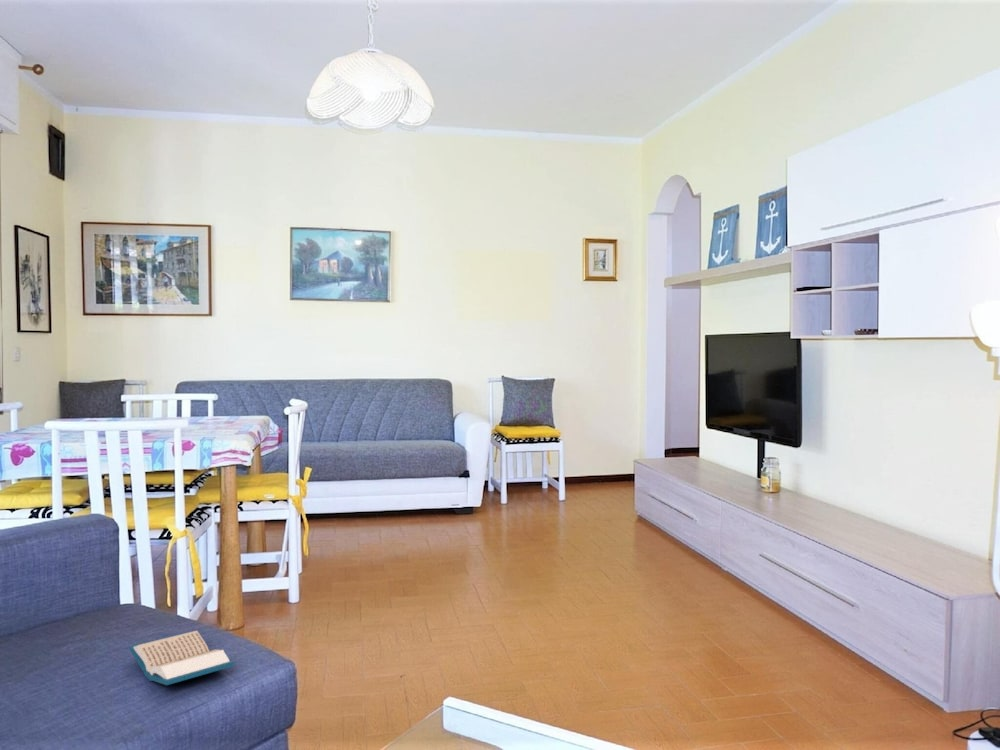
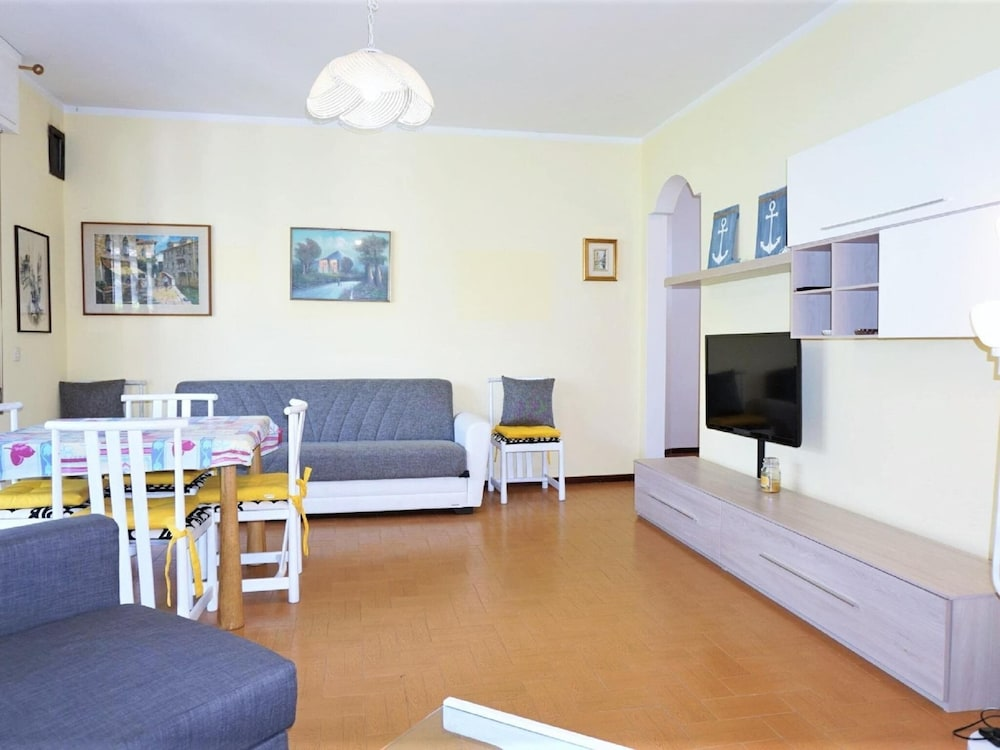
- hardback book [129,630,235,686]
